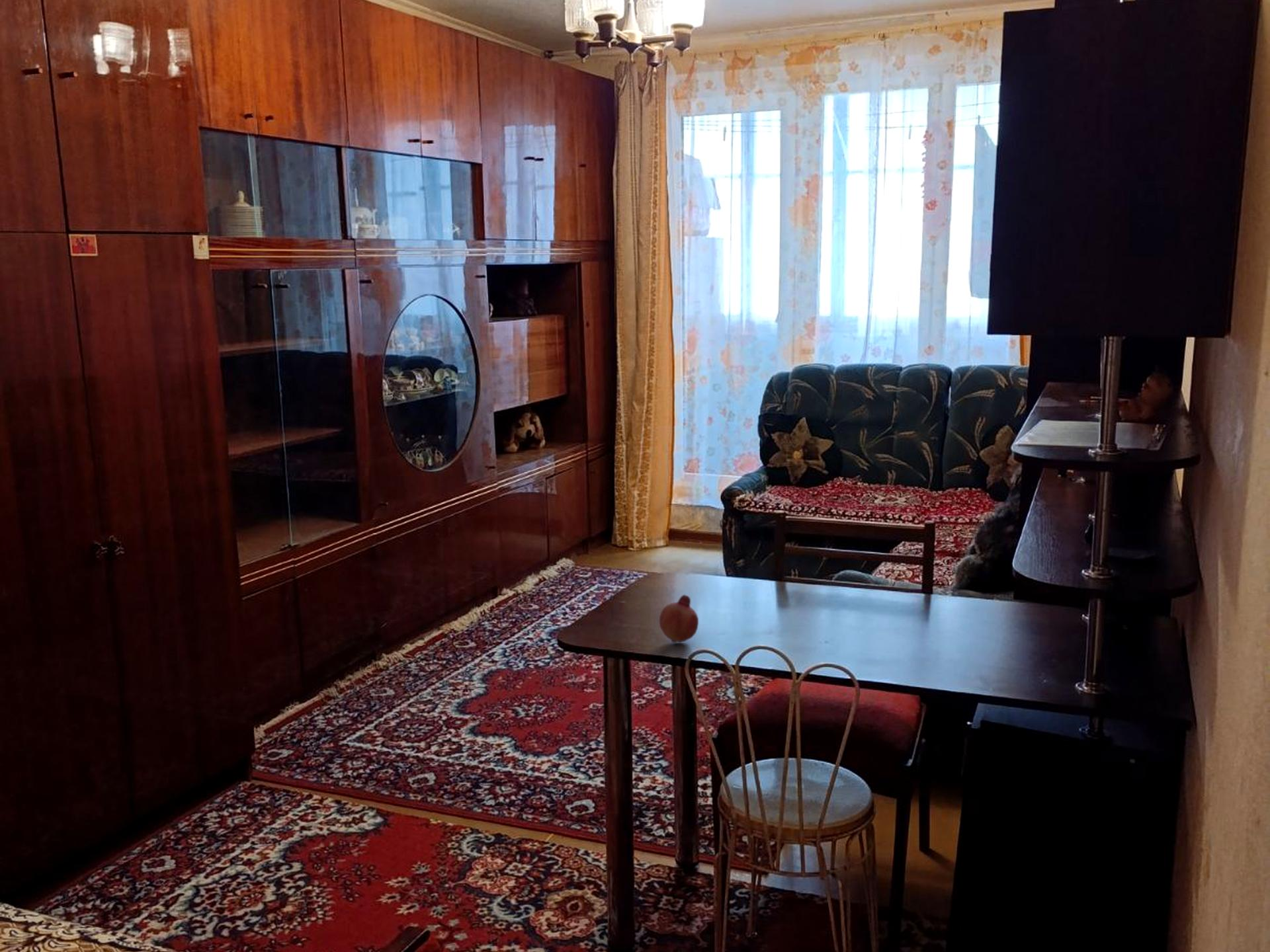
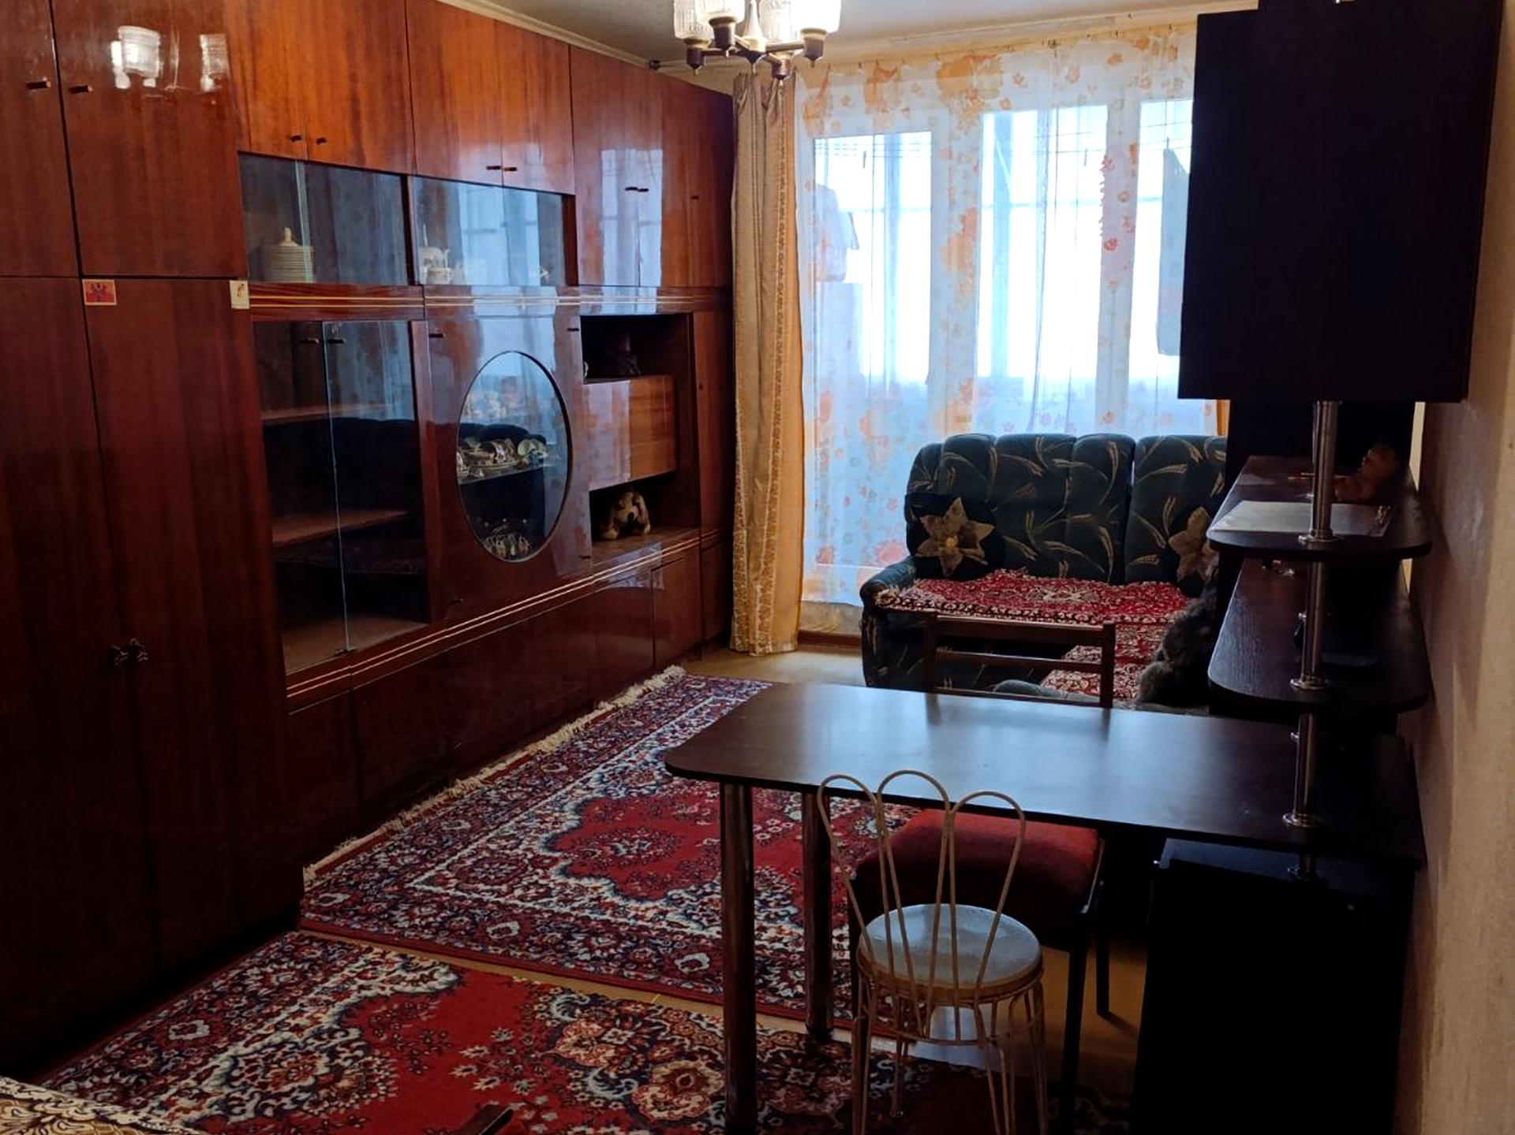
- fruit [658,594,699,643]
